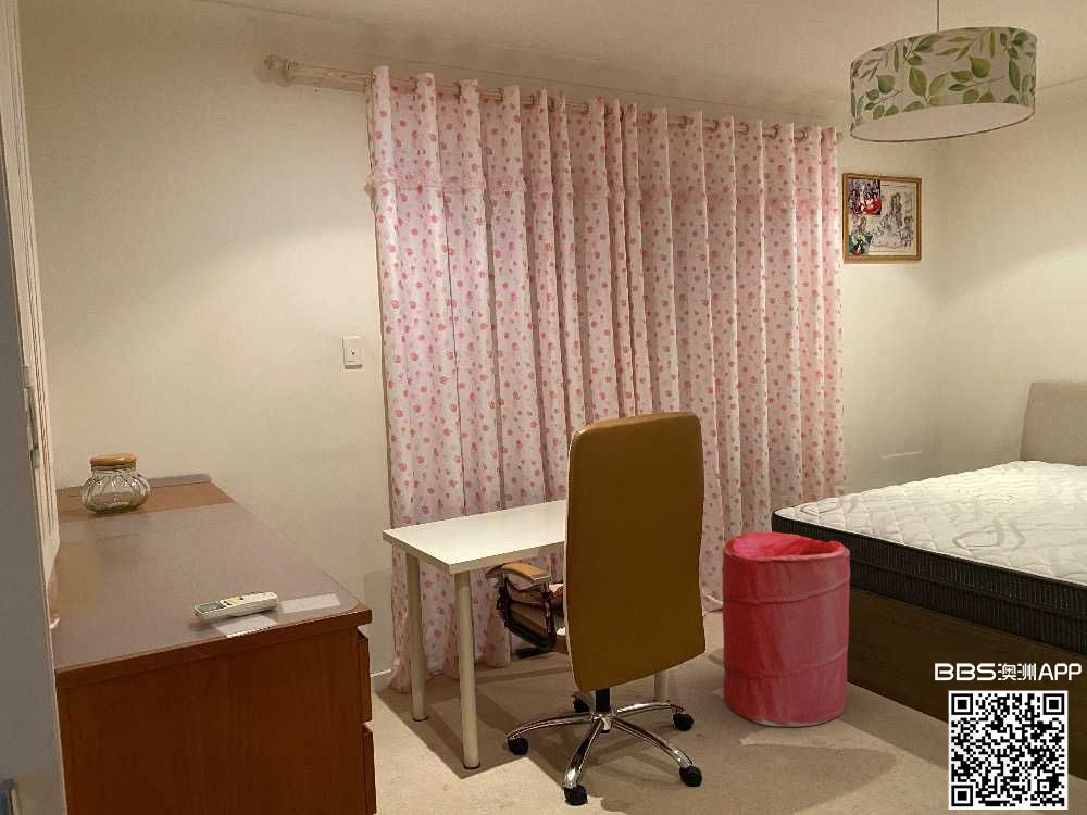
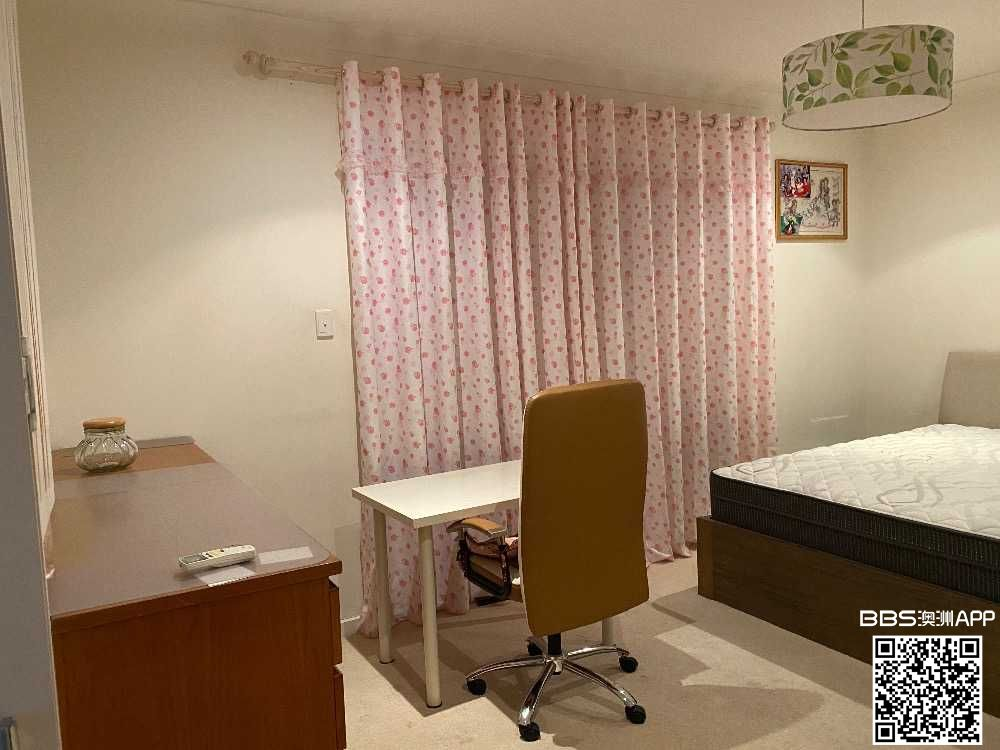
- laundry hamper [722,531,851,728]
